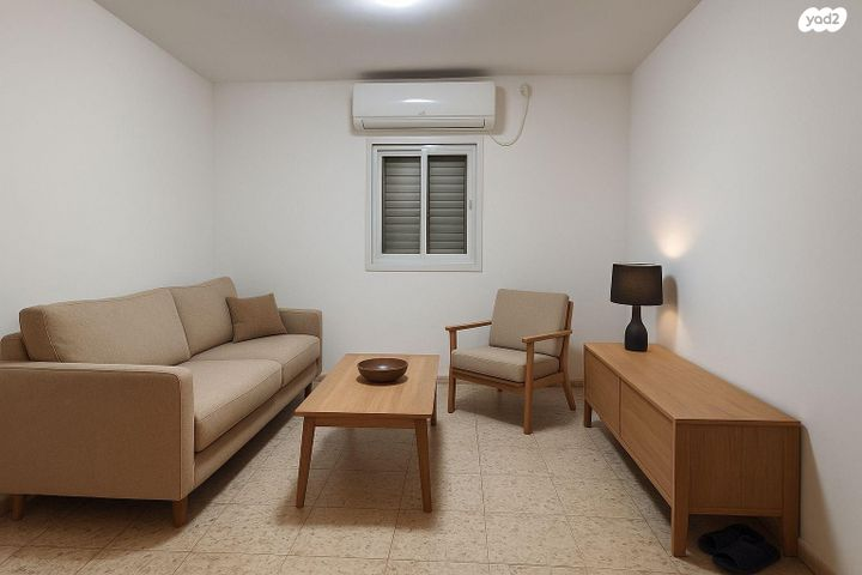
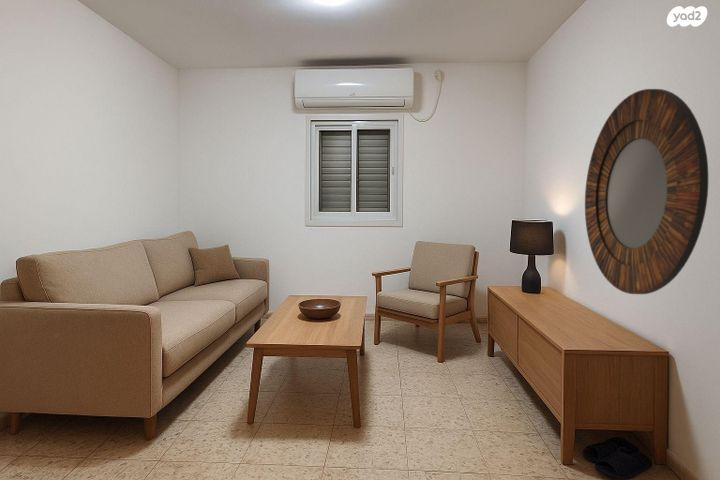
+ home mirror [584,88,709,295]
